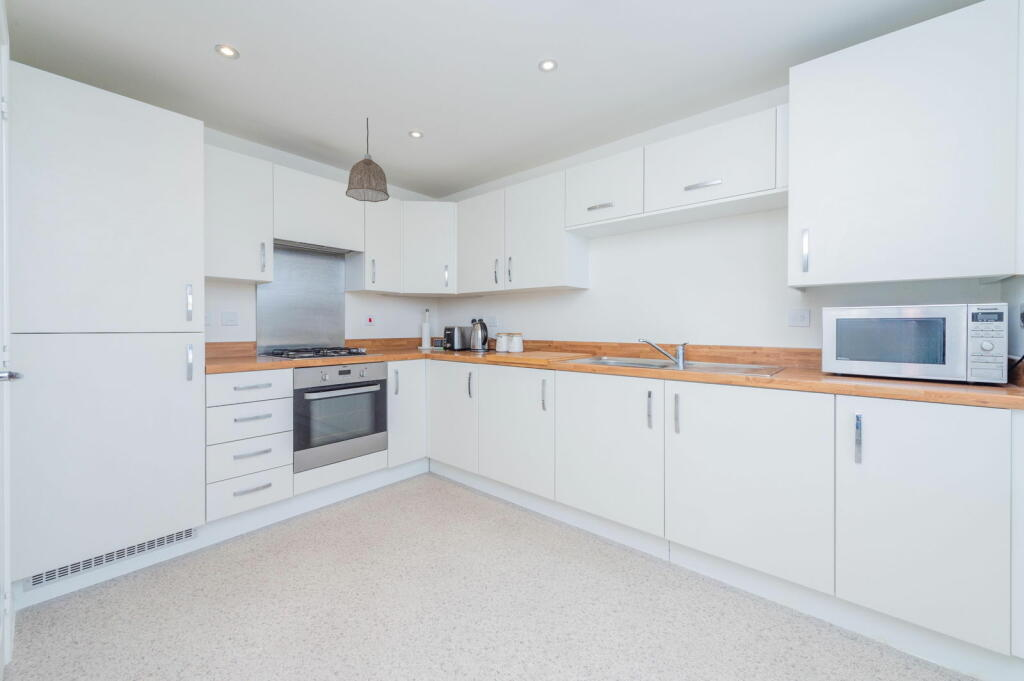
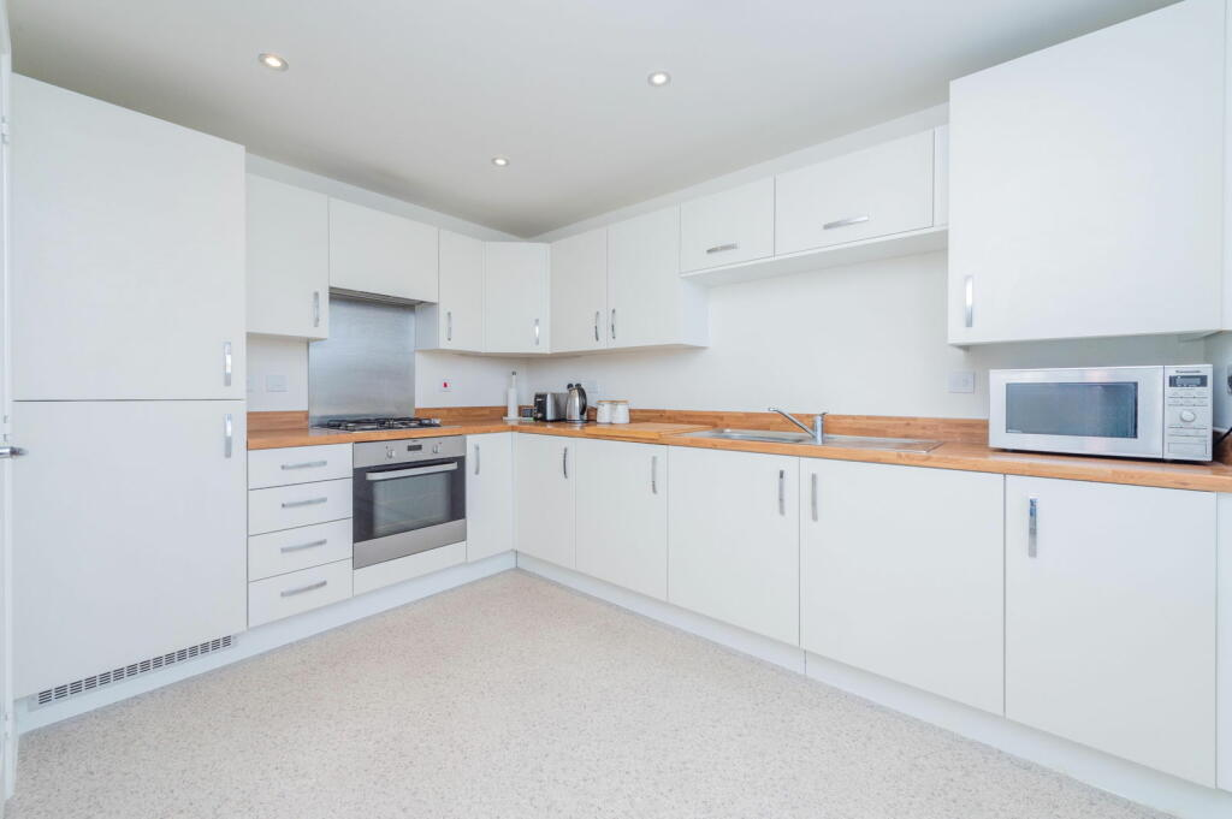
- pendant lamp [345,117,390,203]
